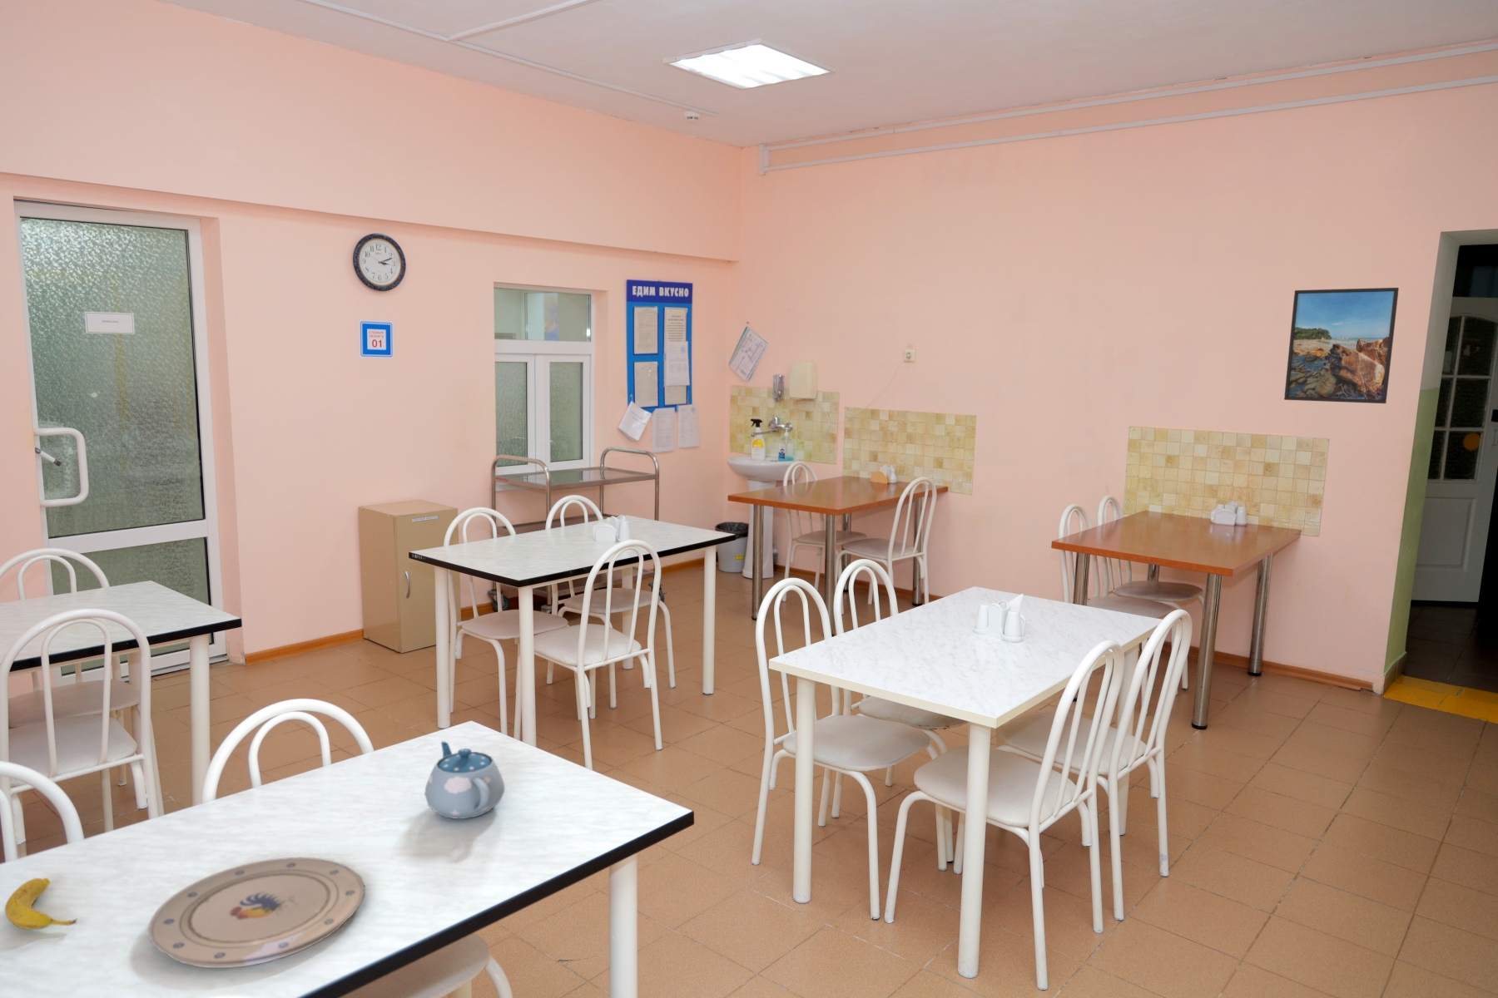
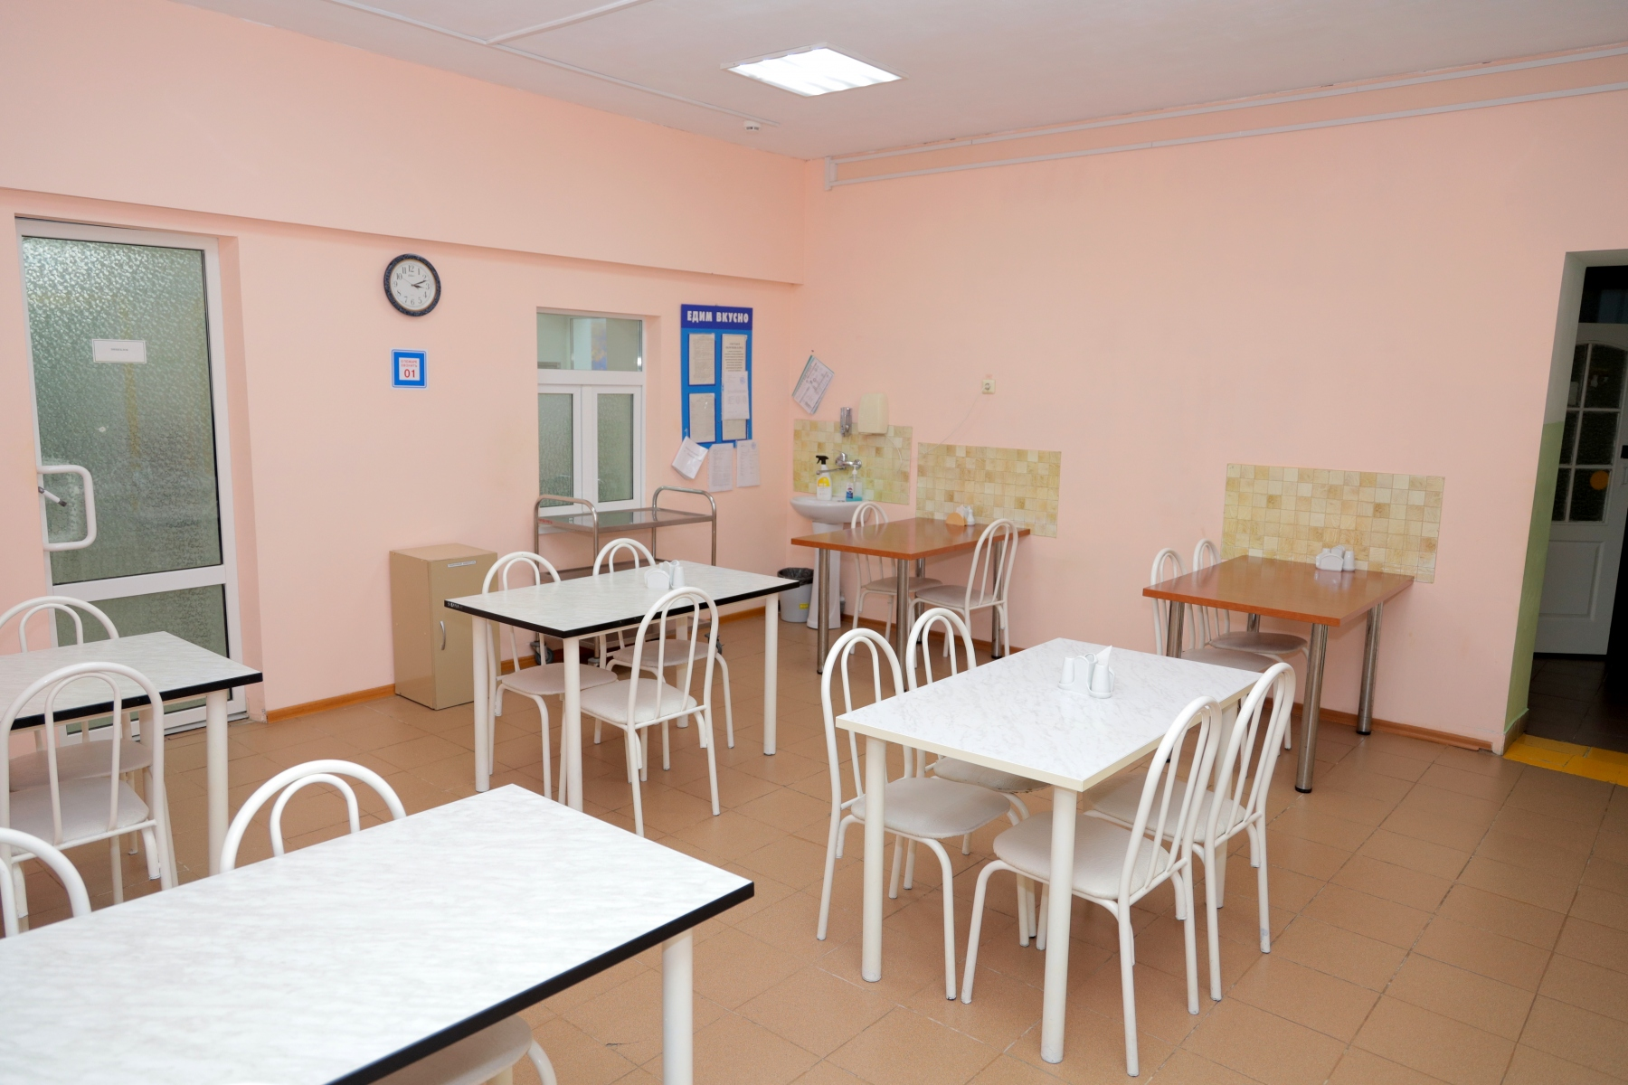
- plate [147,857,367,969]
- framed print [1283,287,1400,404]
- chinaware [424,741,506,820]
- banana [4,878,78,931]
